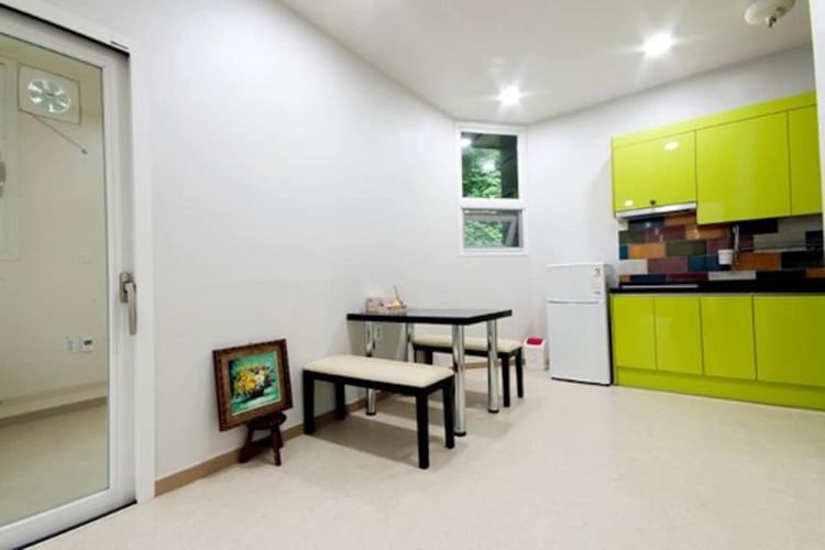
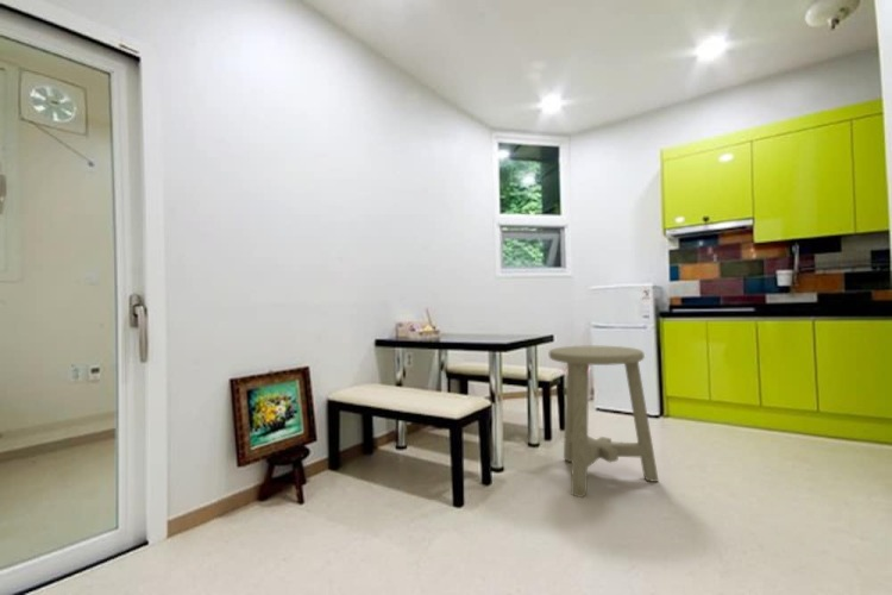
+ stool [548,345,660,499]
